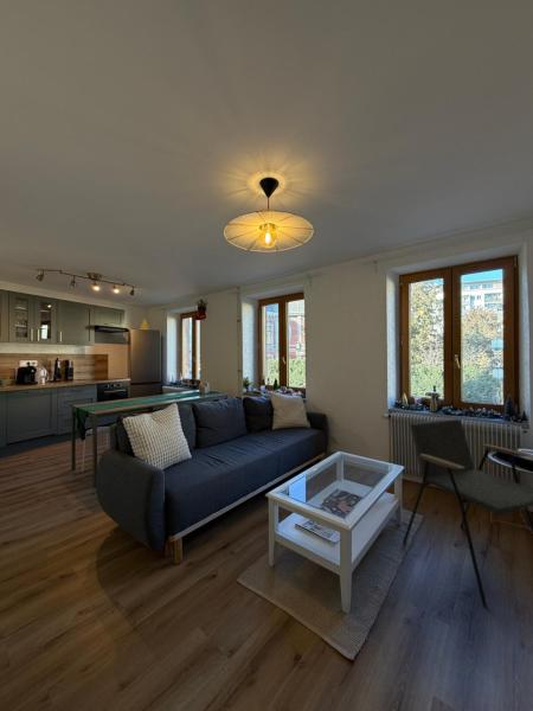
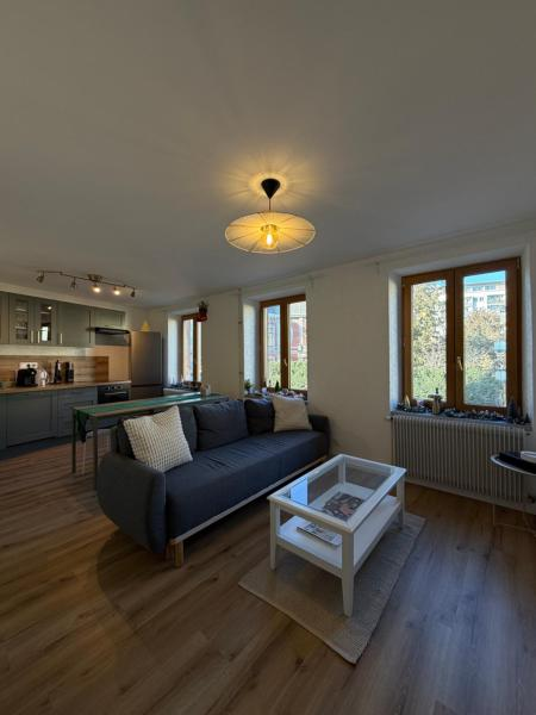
- armchair [402,418,533,608]
